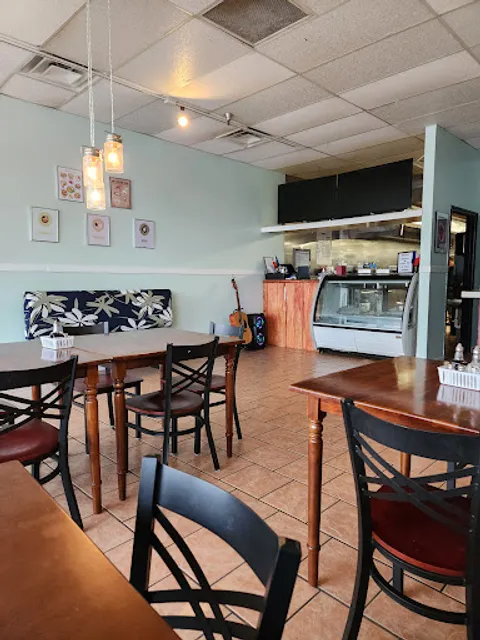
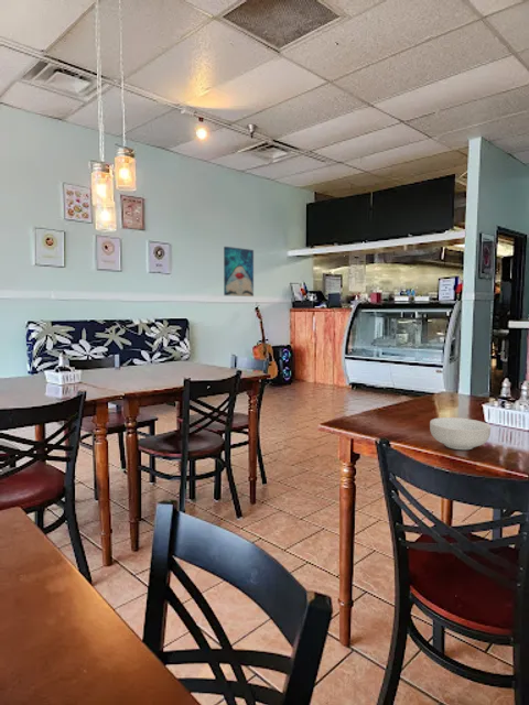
+ cereal bowl [429,416,492,451]
+ wall art [223,246,255,297]
